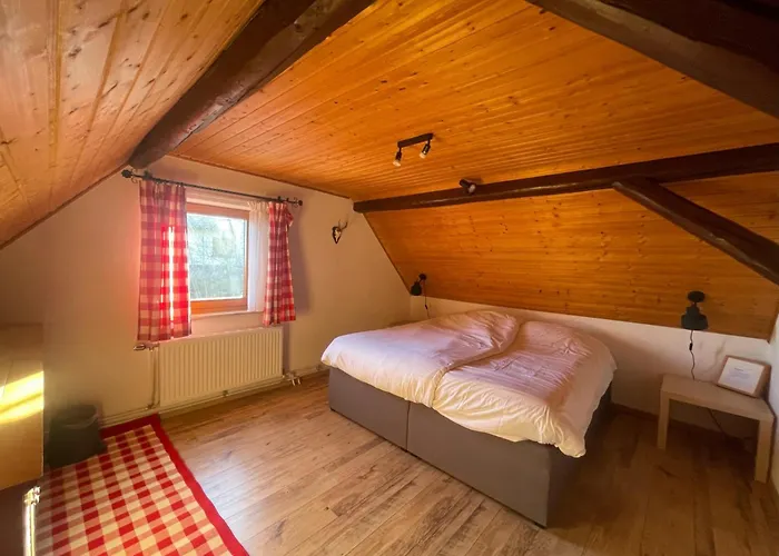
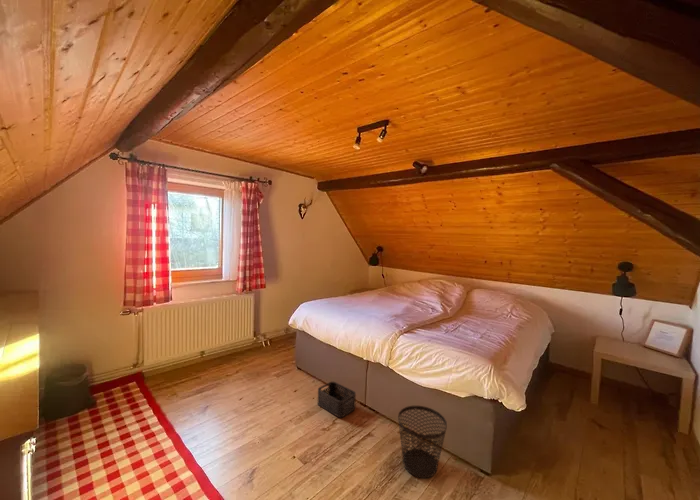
+ storage bin [317,381,357,418]
+ wastebasket [397,405,448,479]
